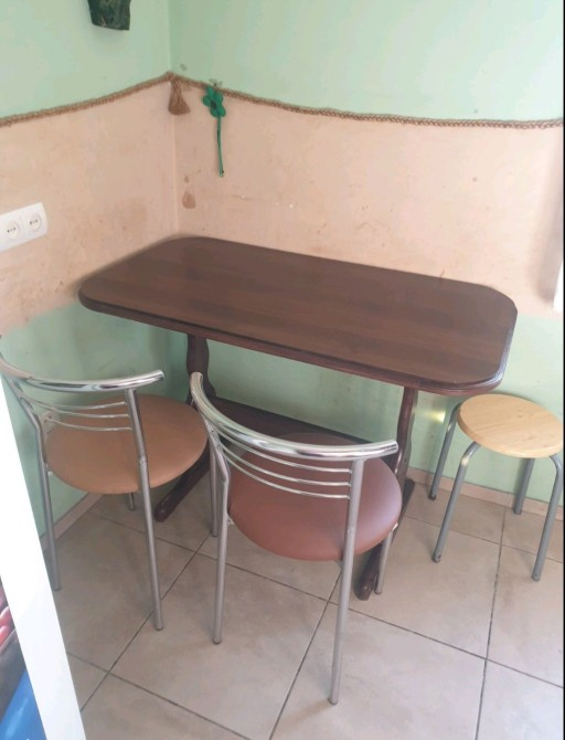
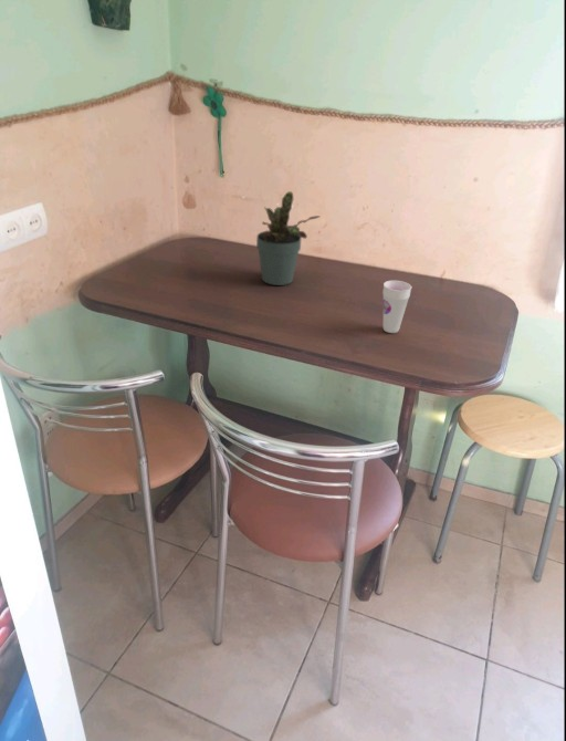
+ cup [381,280,412,334]
+ potted plant [255,190,322,286]
